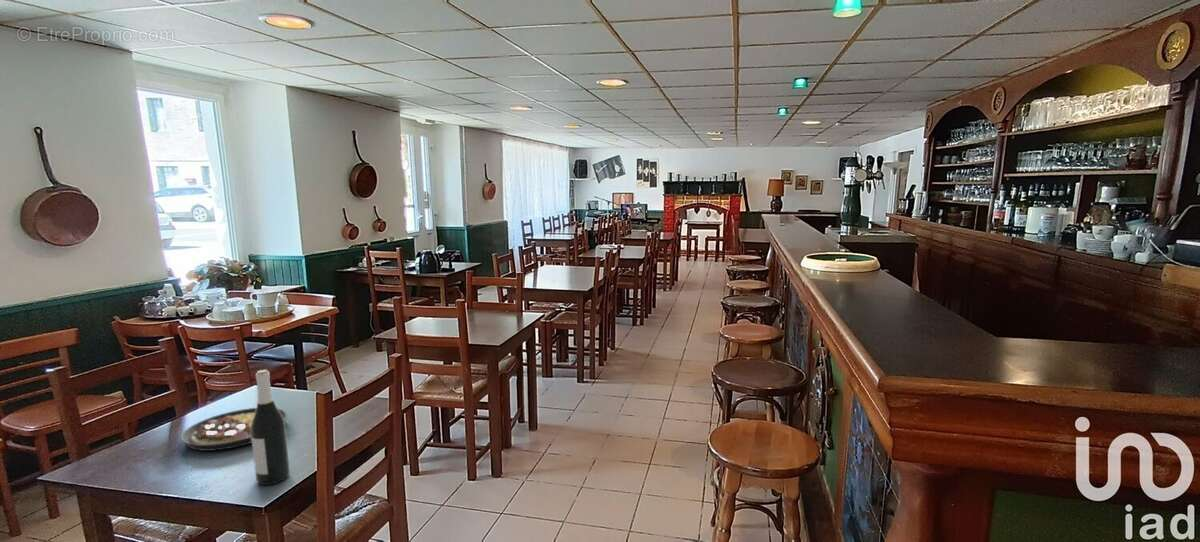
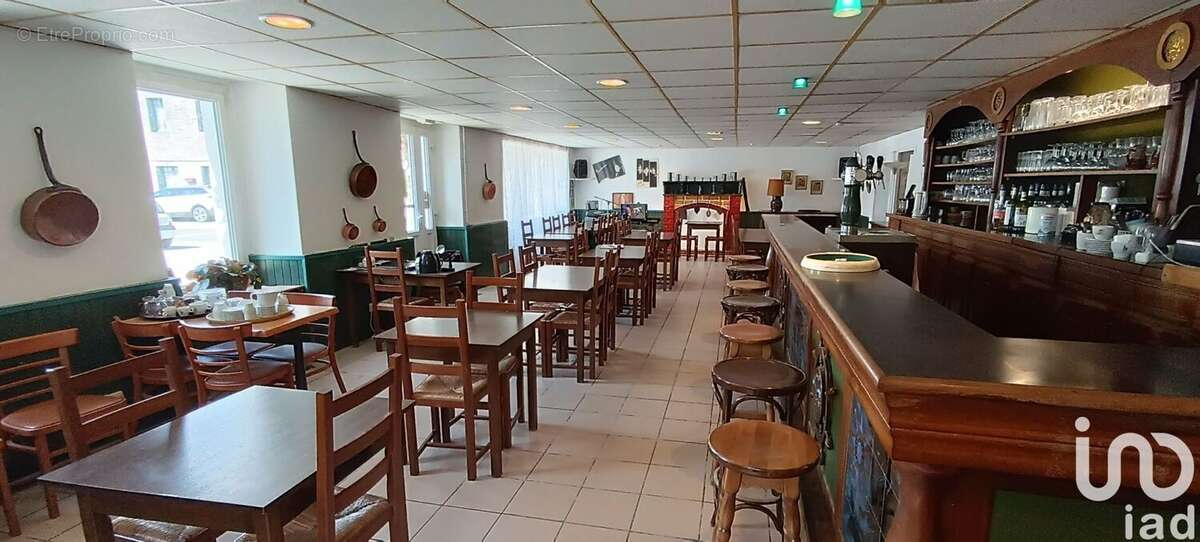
- wine bottle [251,369,291,486]
- plate [180,407,288,452]
